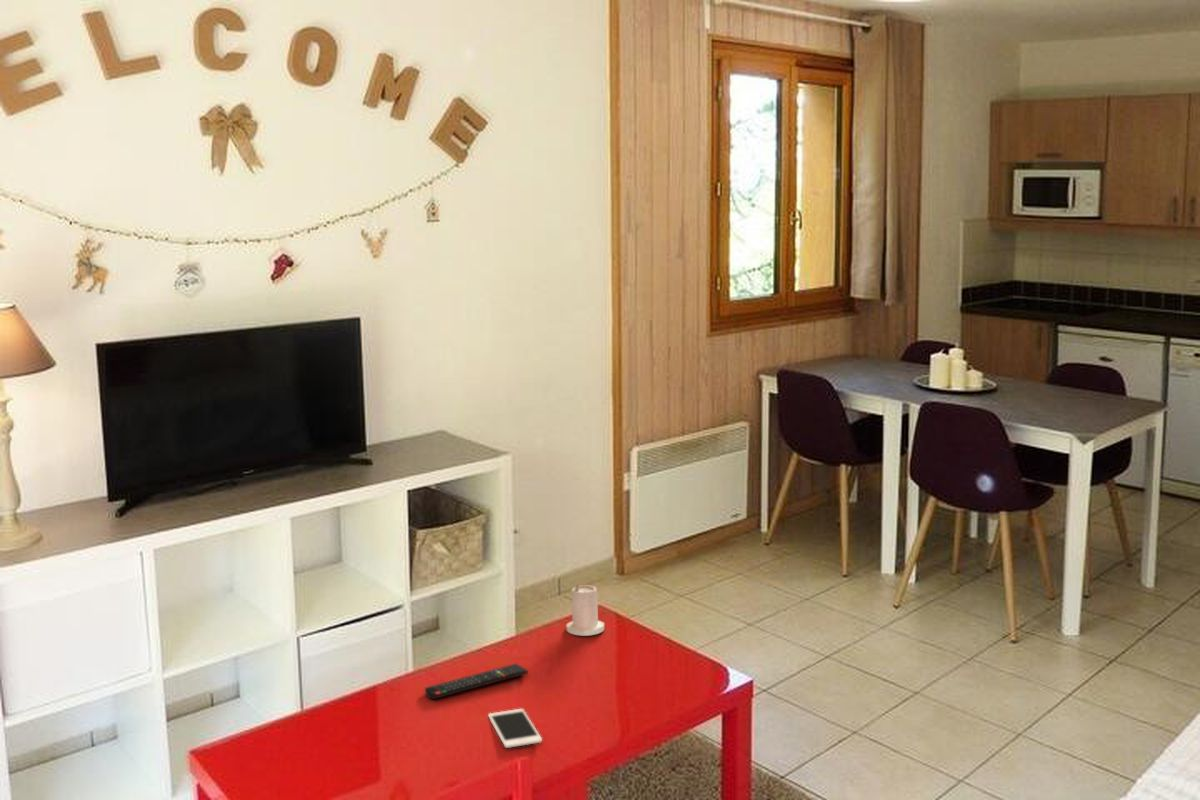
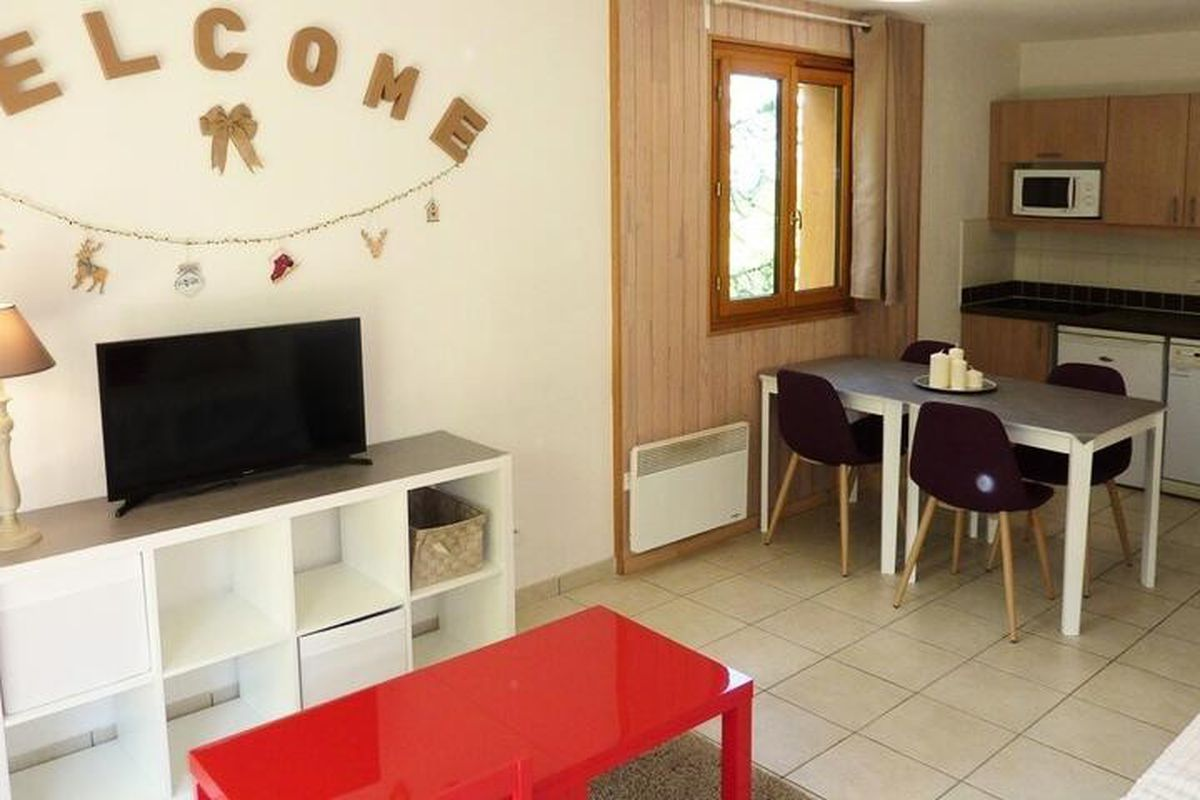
- remote control [424,663,529,701]
- candle [566,583,605,637]
- cell phone [487,708,543,749]
